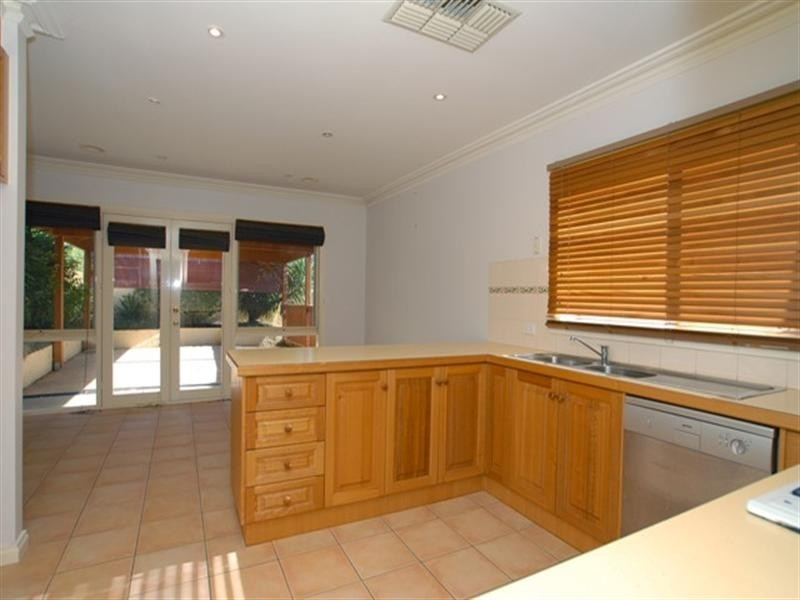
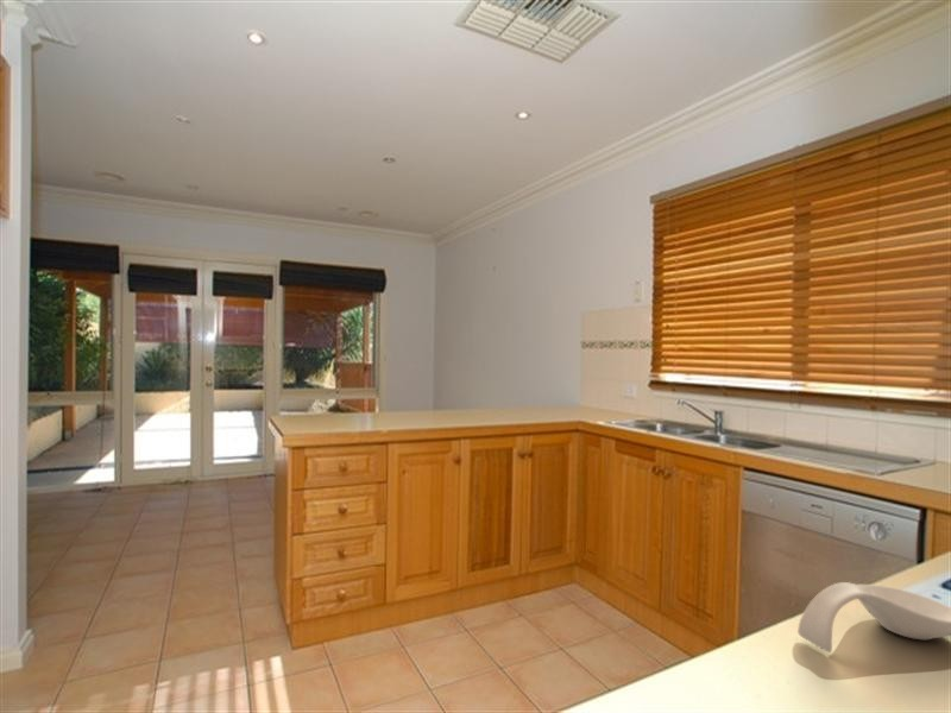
+ spoon rest [796,581,951,654]
